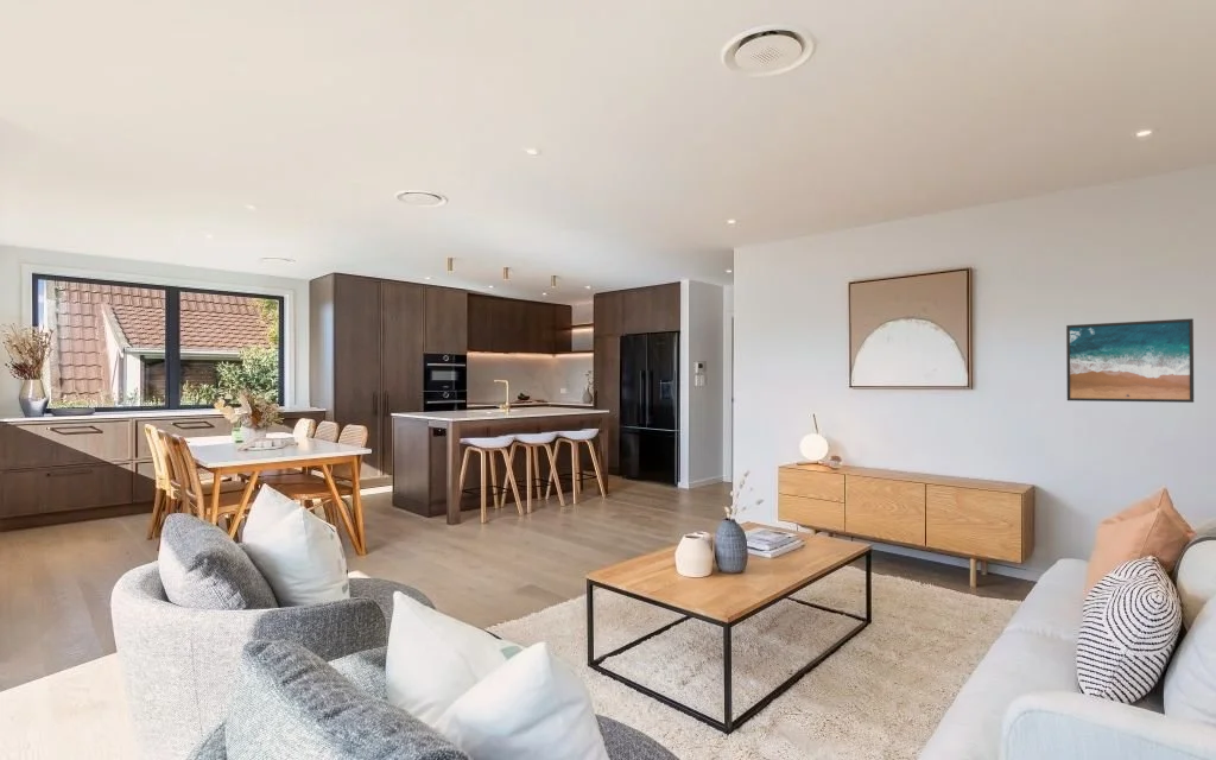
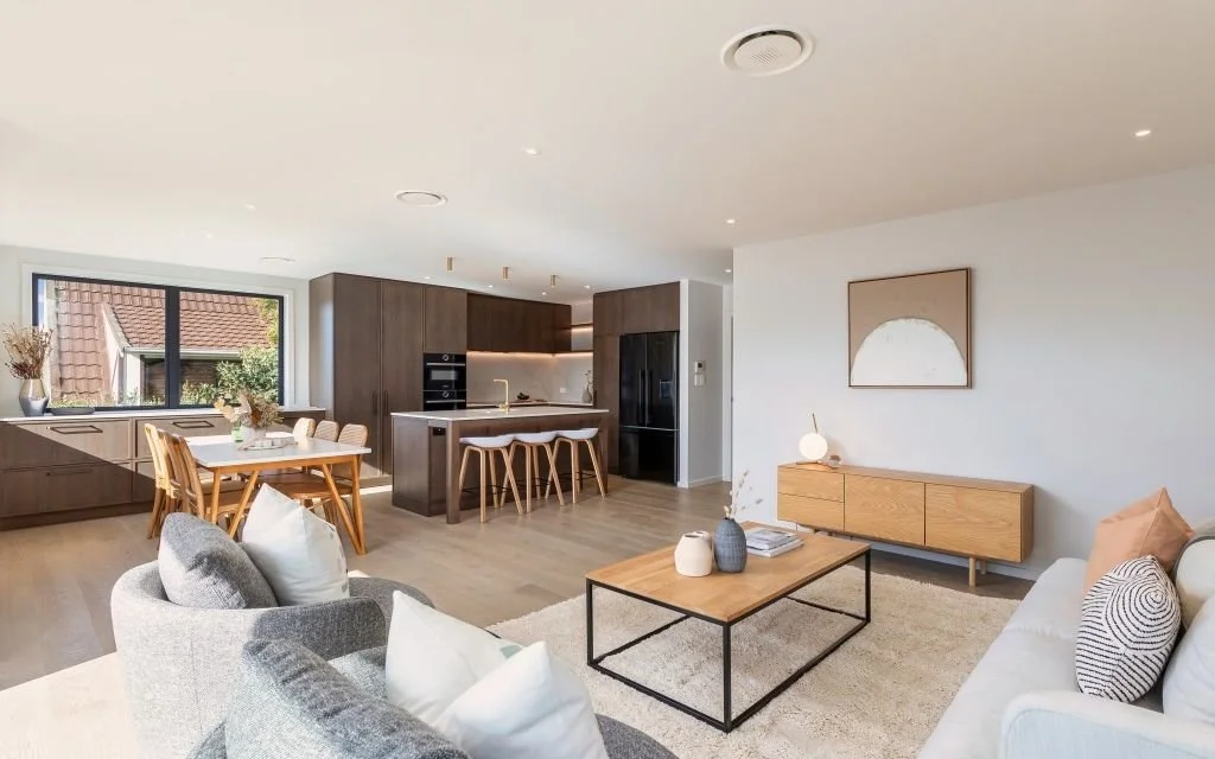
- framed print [1065,317,1195,404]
